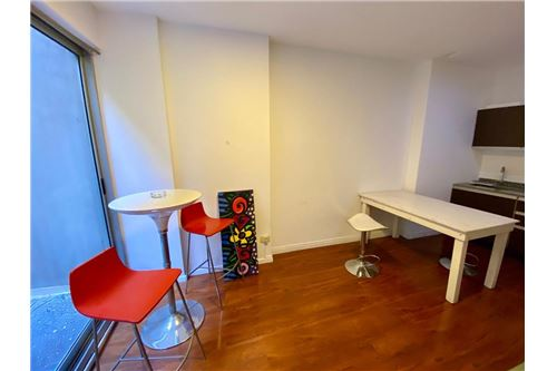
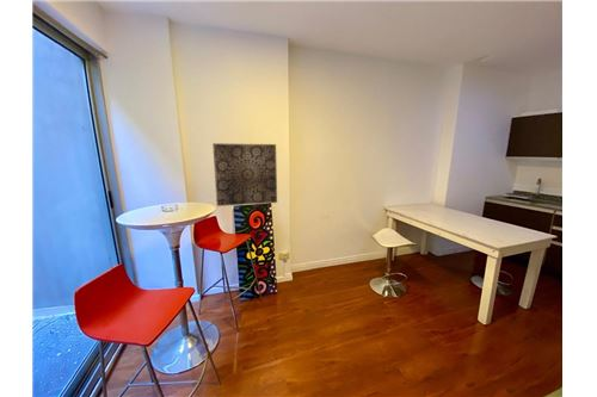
+ wall art [211,142,278,207]
